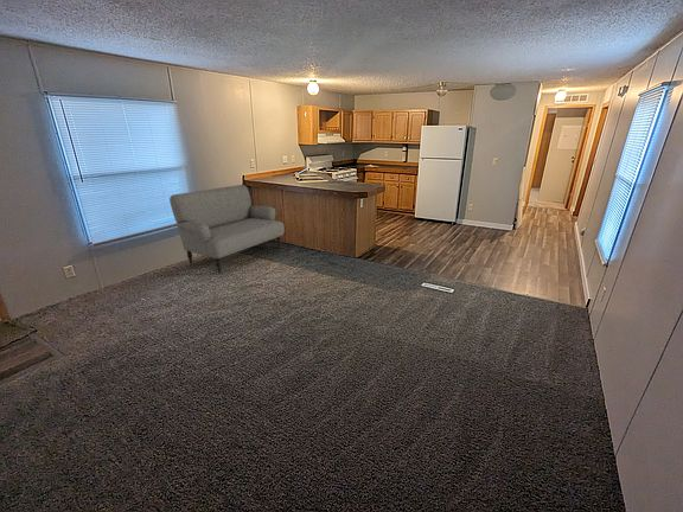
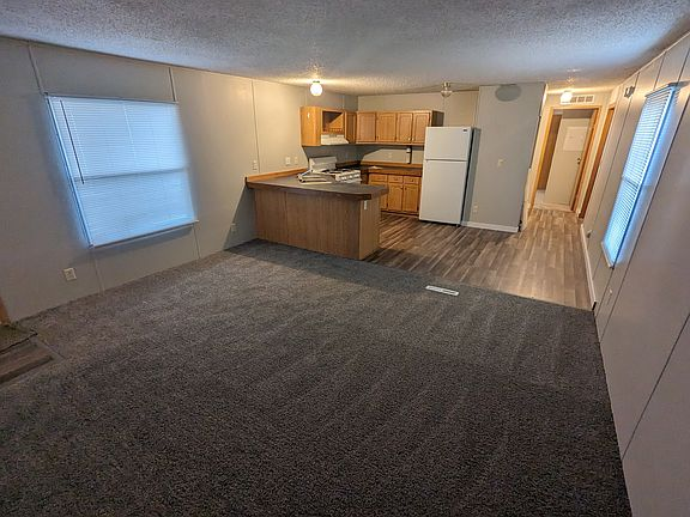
- sofa [168,184,286,275]
